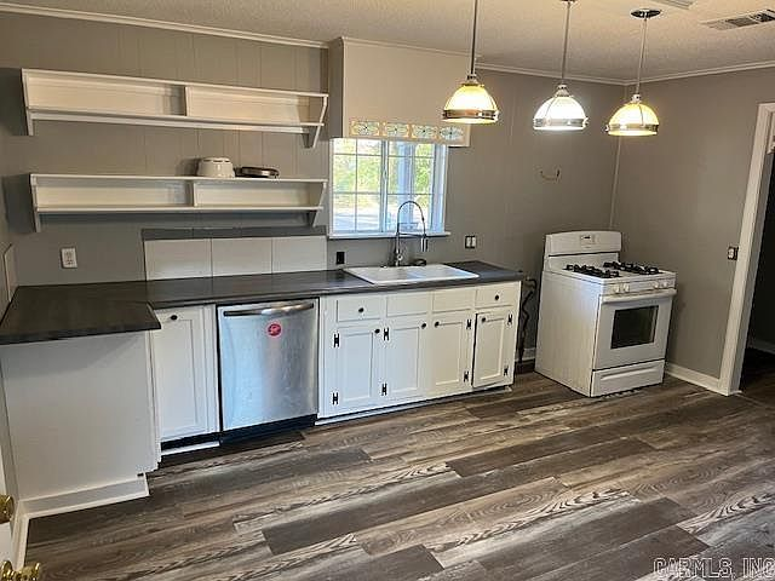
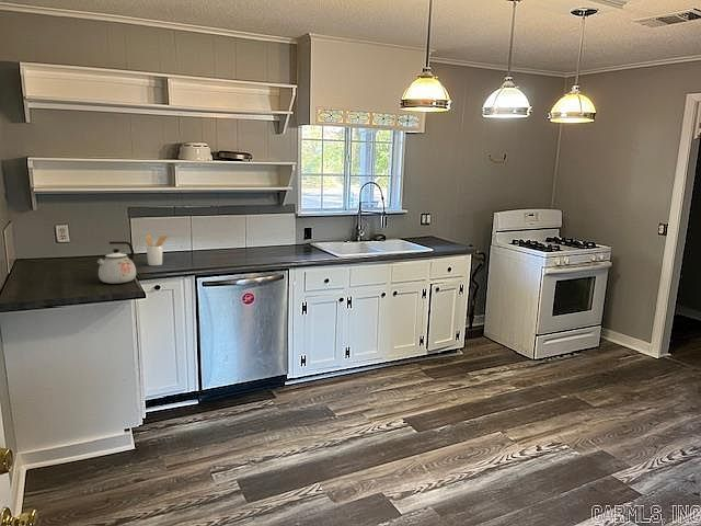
+ kettle [96,241,137,285]
+ utensil holder [145,235,169,266]
